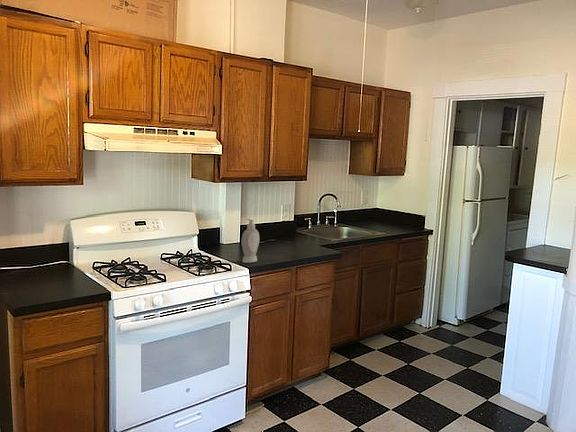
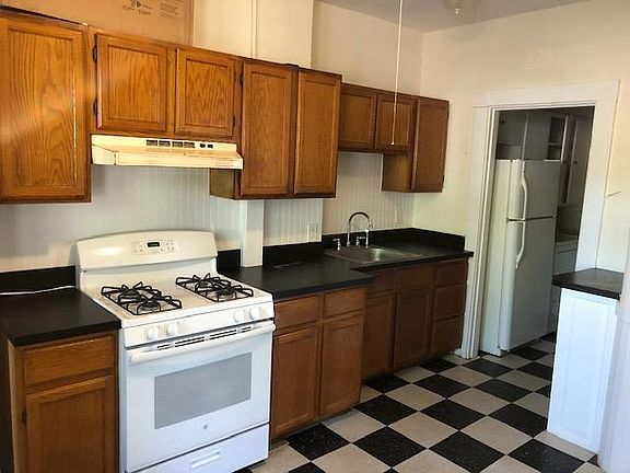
- soap bottle [240,218,260,264]
